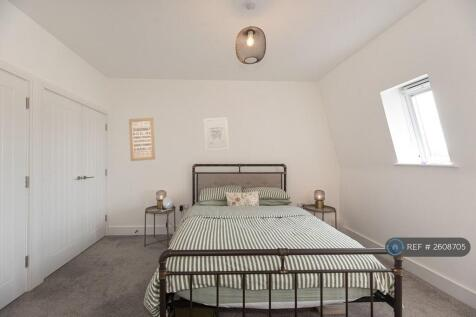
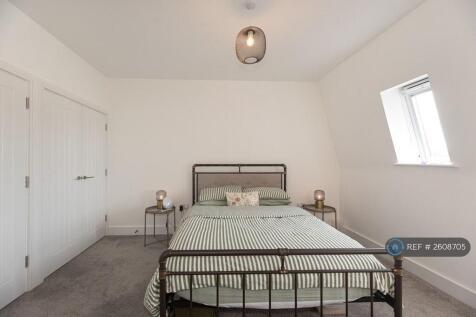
- wall art [203,117,230,152]
- wall art [128,117,156,162]
